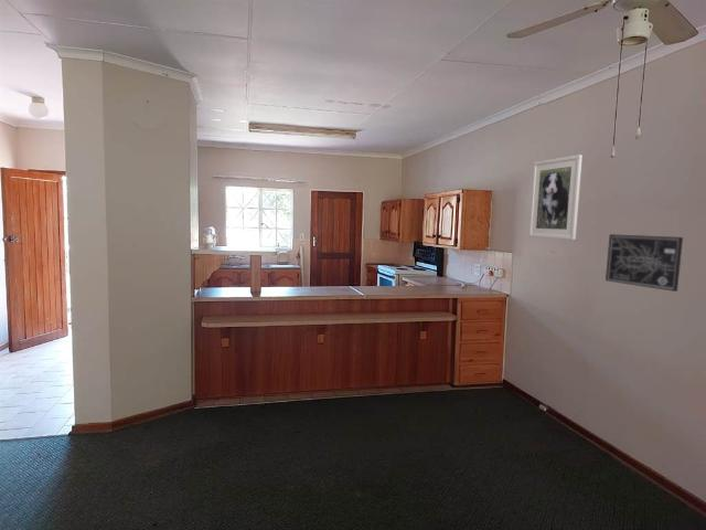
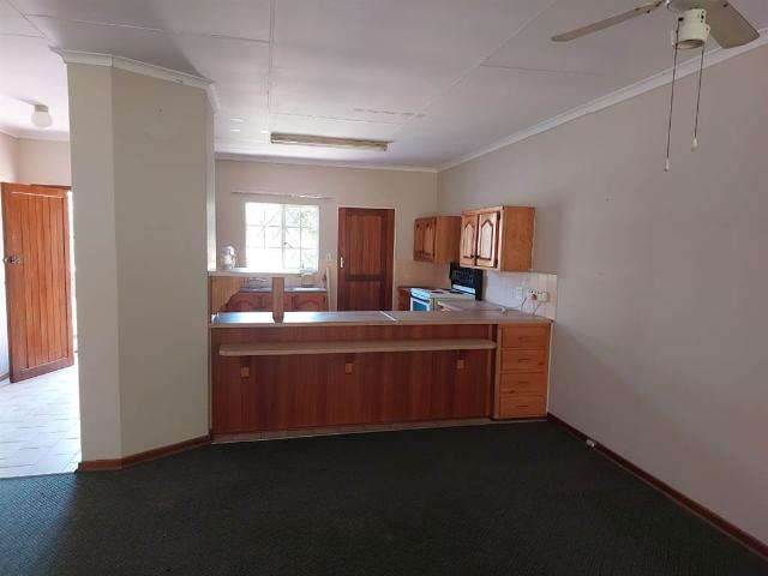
- wall art [605,233,684,293]
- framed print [527,153,584,241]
